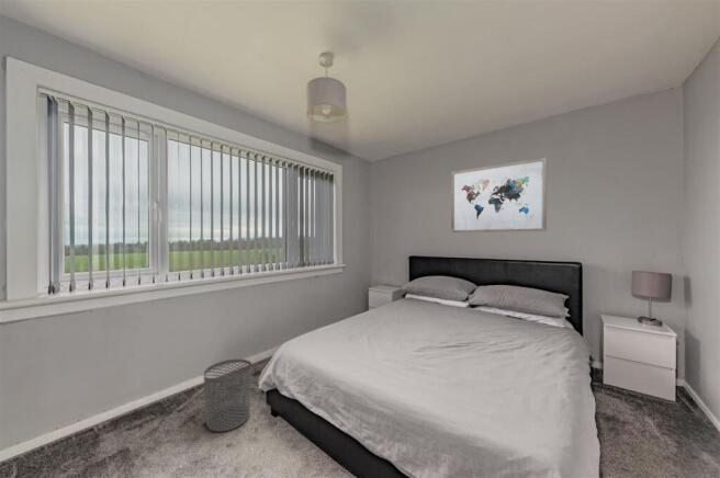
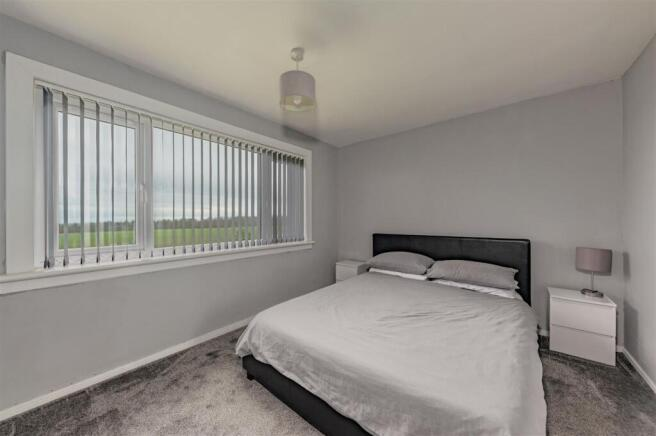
- waste bin [203,358,254,433]
- wall art [450,156,548,234]
